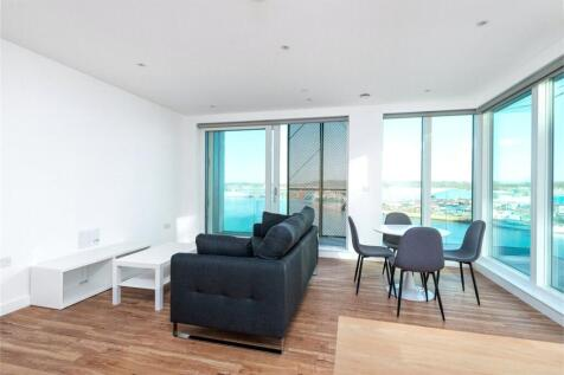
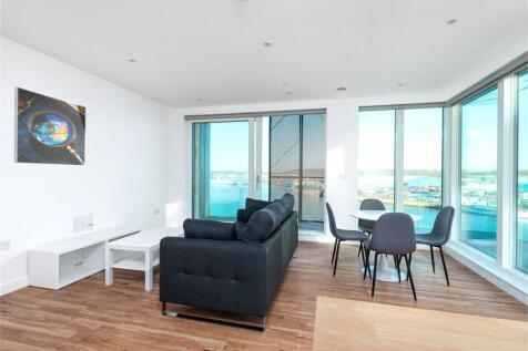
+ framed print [13,85,87,167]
